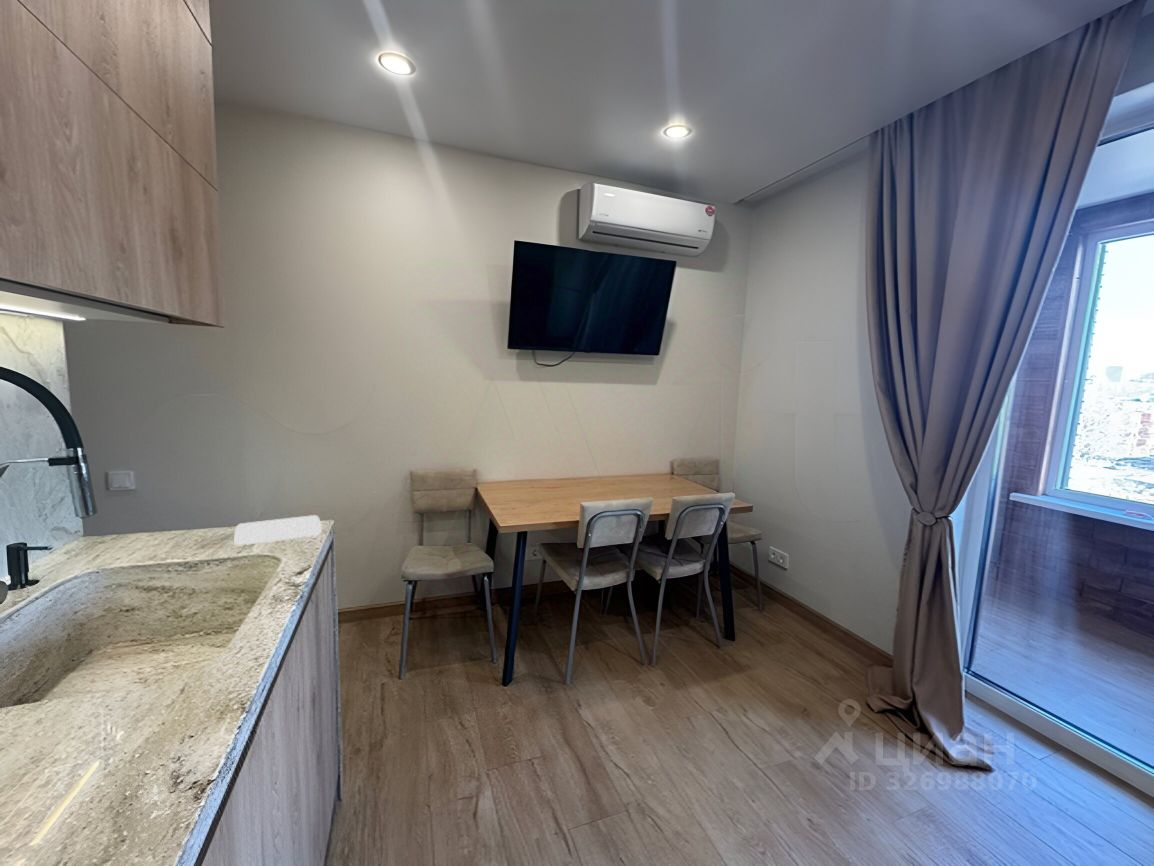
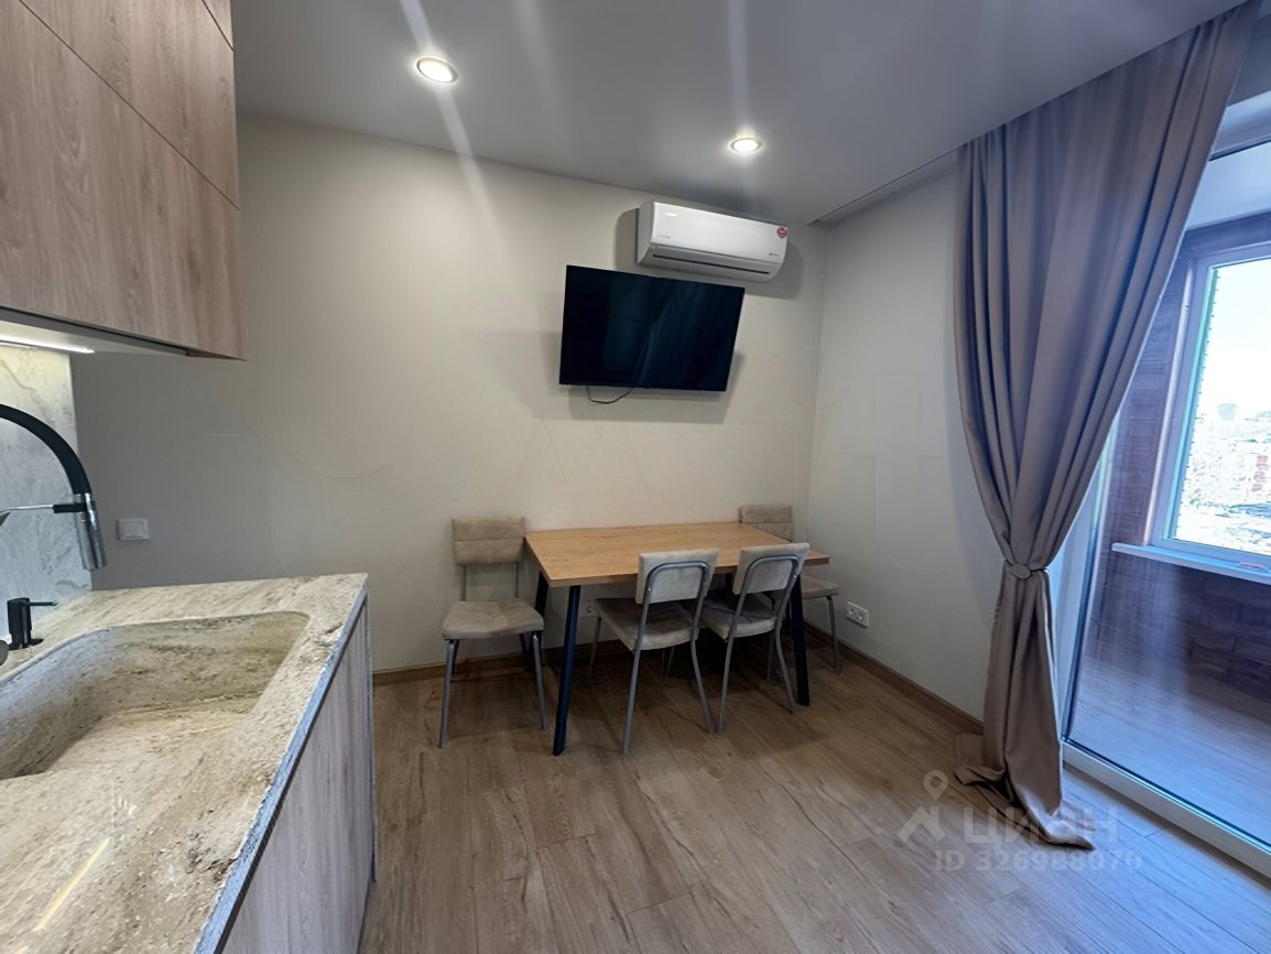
- wireless charger [233,514,323,547]
